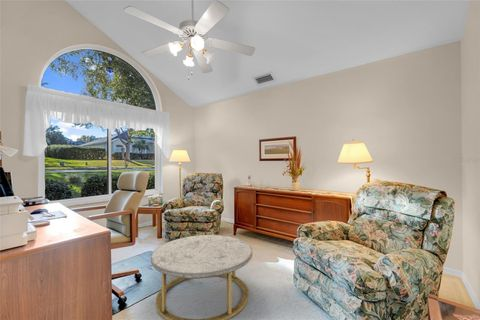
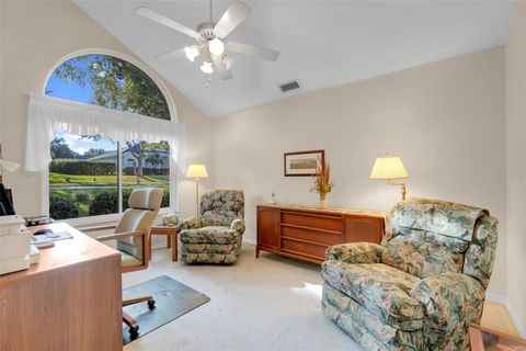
- coffee table [150,234,253,320]
